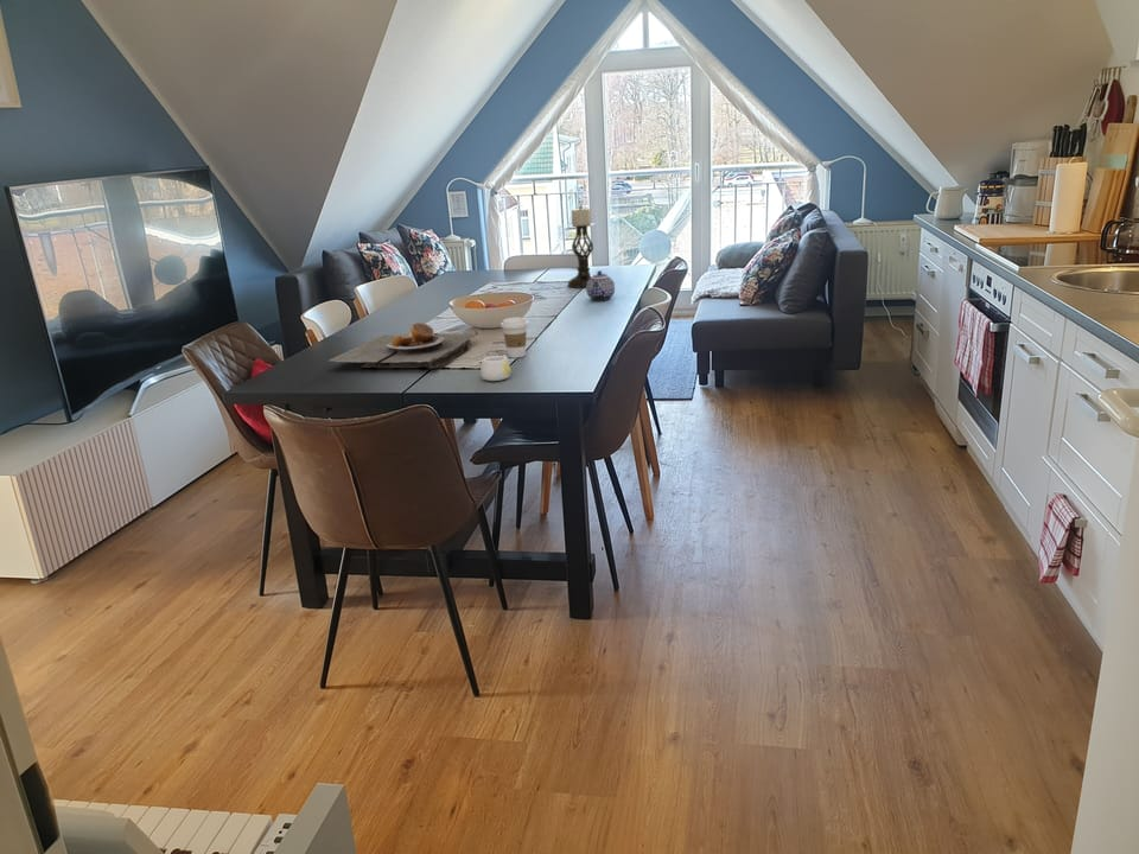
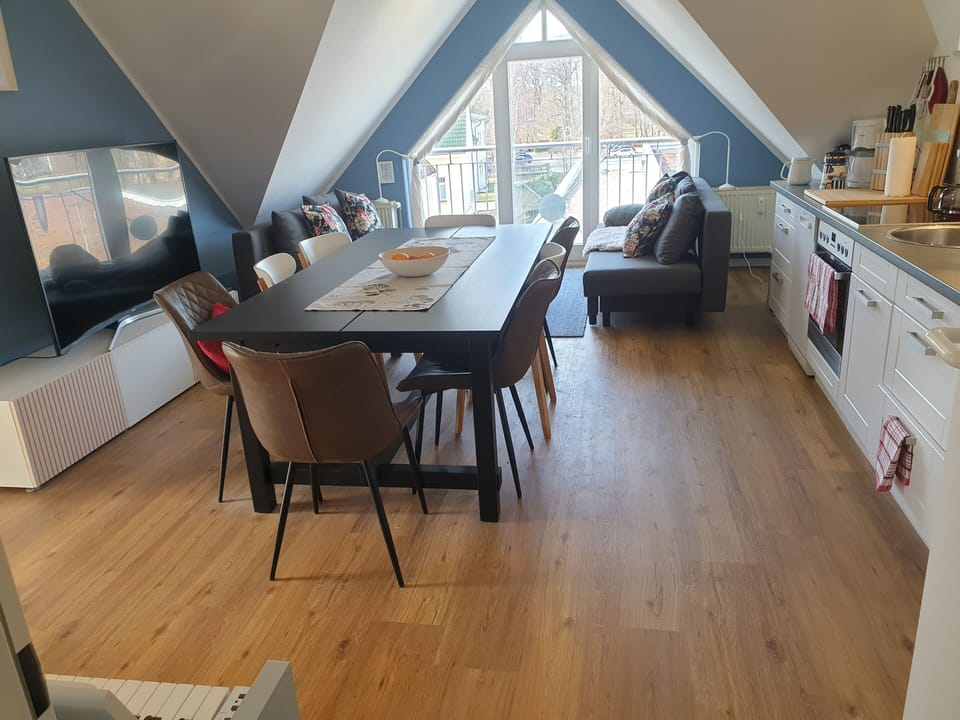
- candle holder [566,204,596,288]
- teapot [585,269,616,301]
- mug [479,353,511,382]
- coffee cup [499,316,529,359]
- plate [326,321,478,370]
